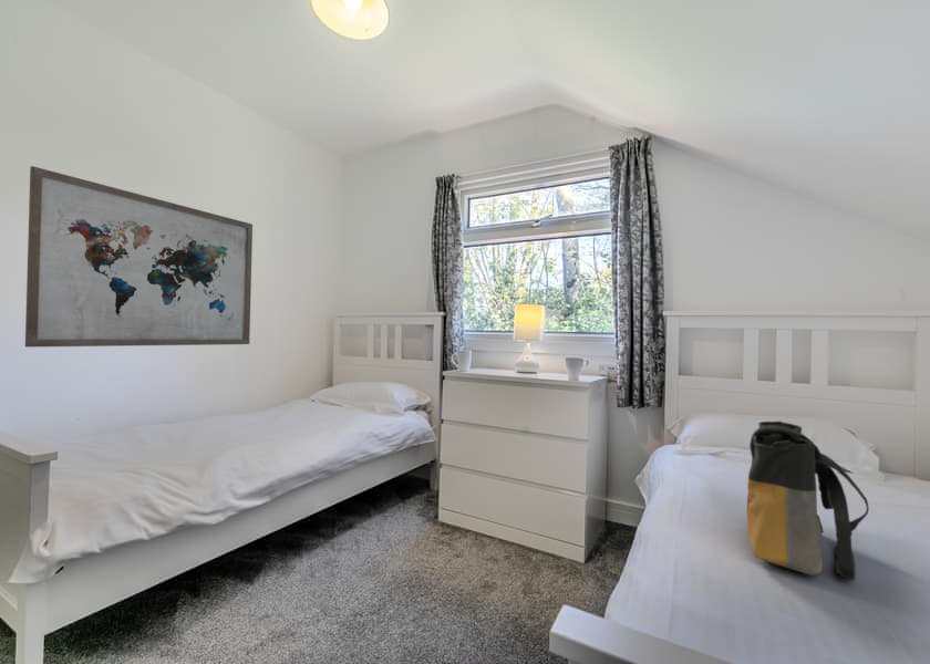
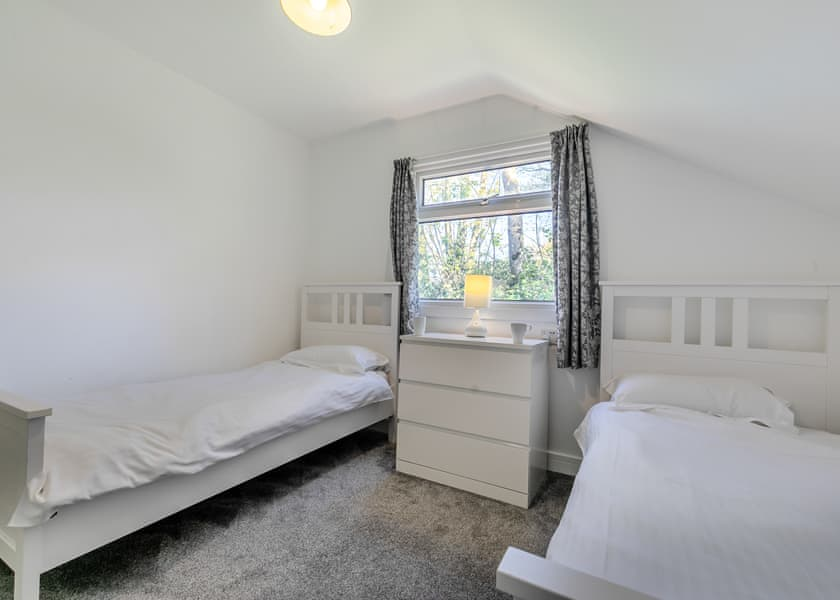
- tote bag [746,421,870,581]
- wall art [24,165,254,349]
